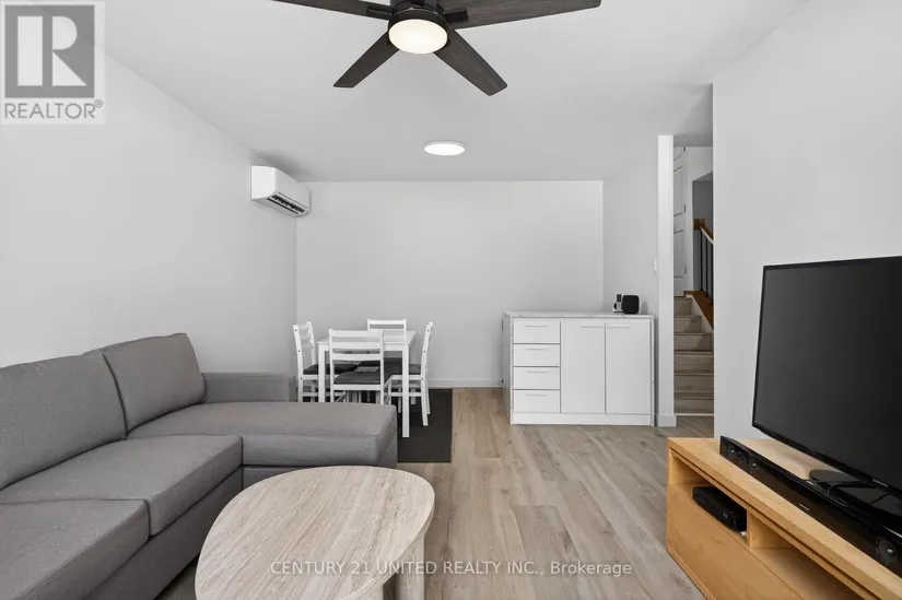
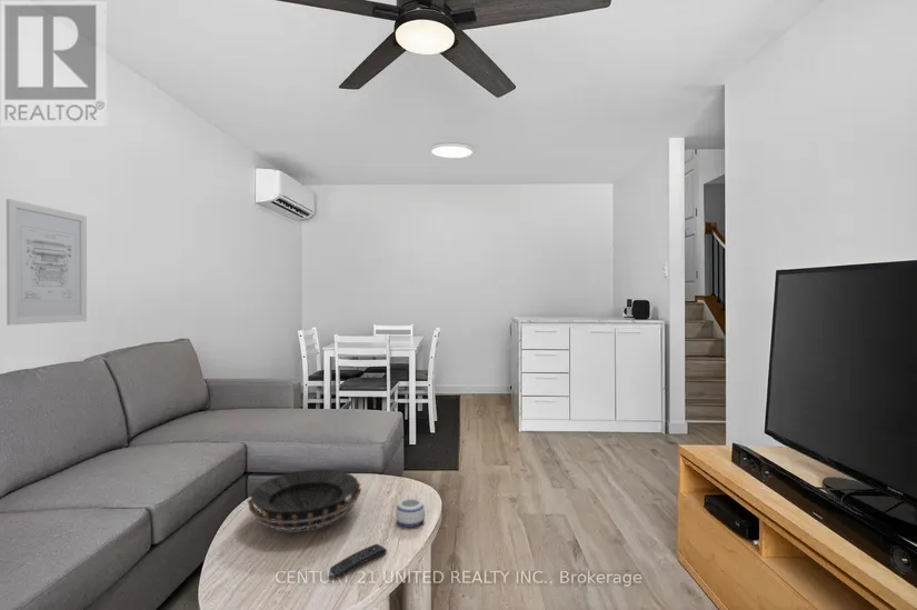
+ decorative bowl [247,468,362,533]
+ remote control [328,543,388,578]
+ mug [395,496,426,528]
+ wall art [6,198,88,327]
